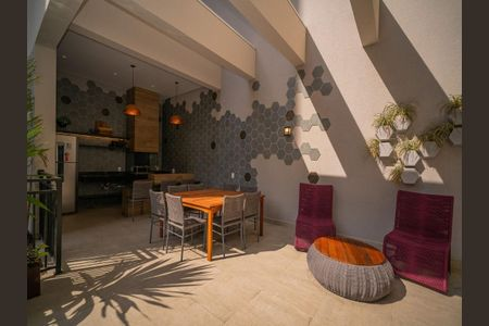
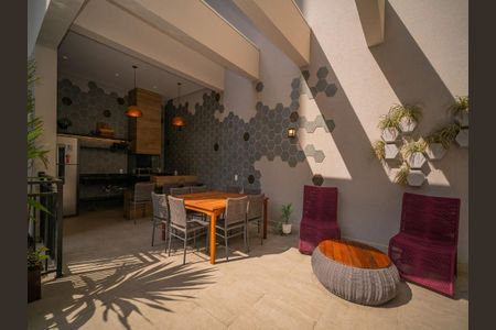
+ indoor plant [276,201,300,234]
